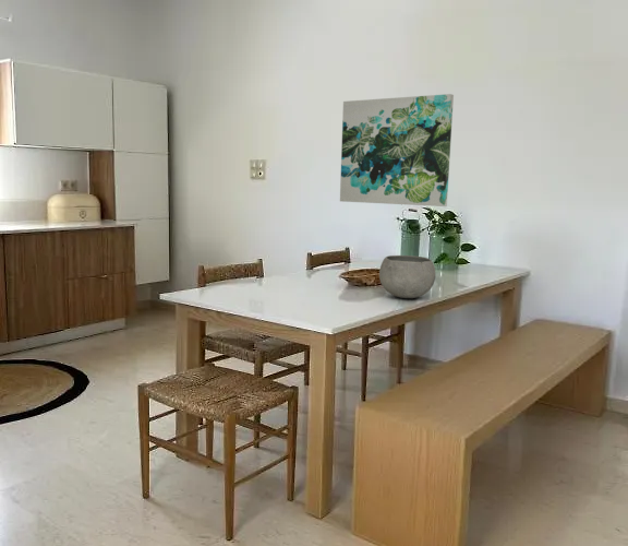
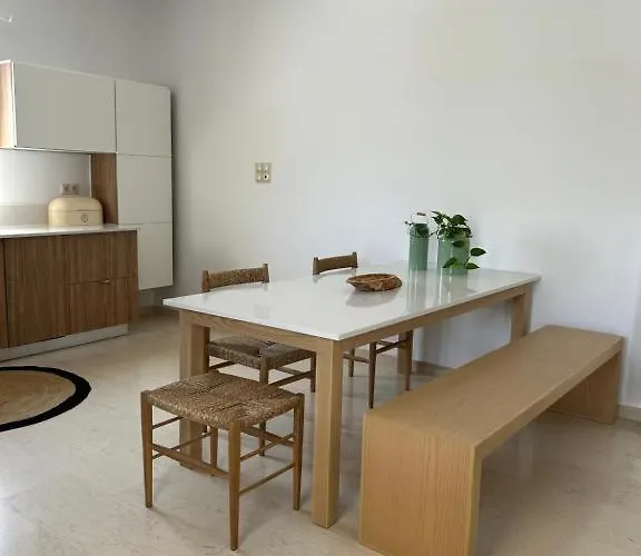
- bowl [378,254,436,299]
- wall art [339,93,455,207]
